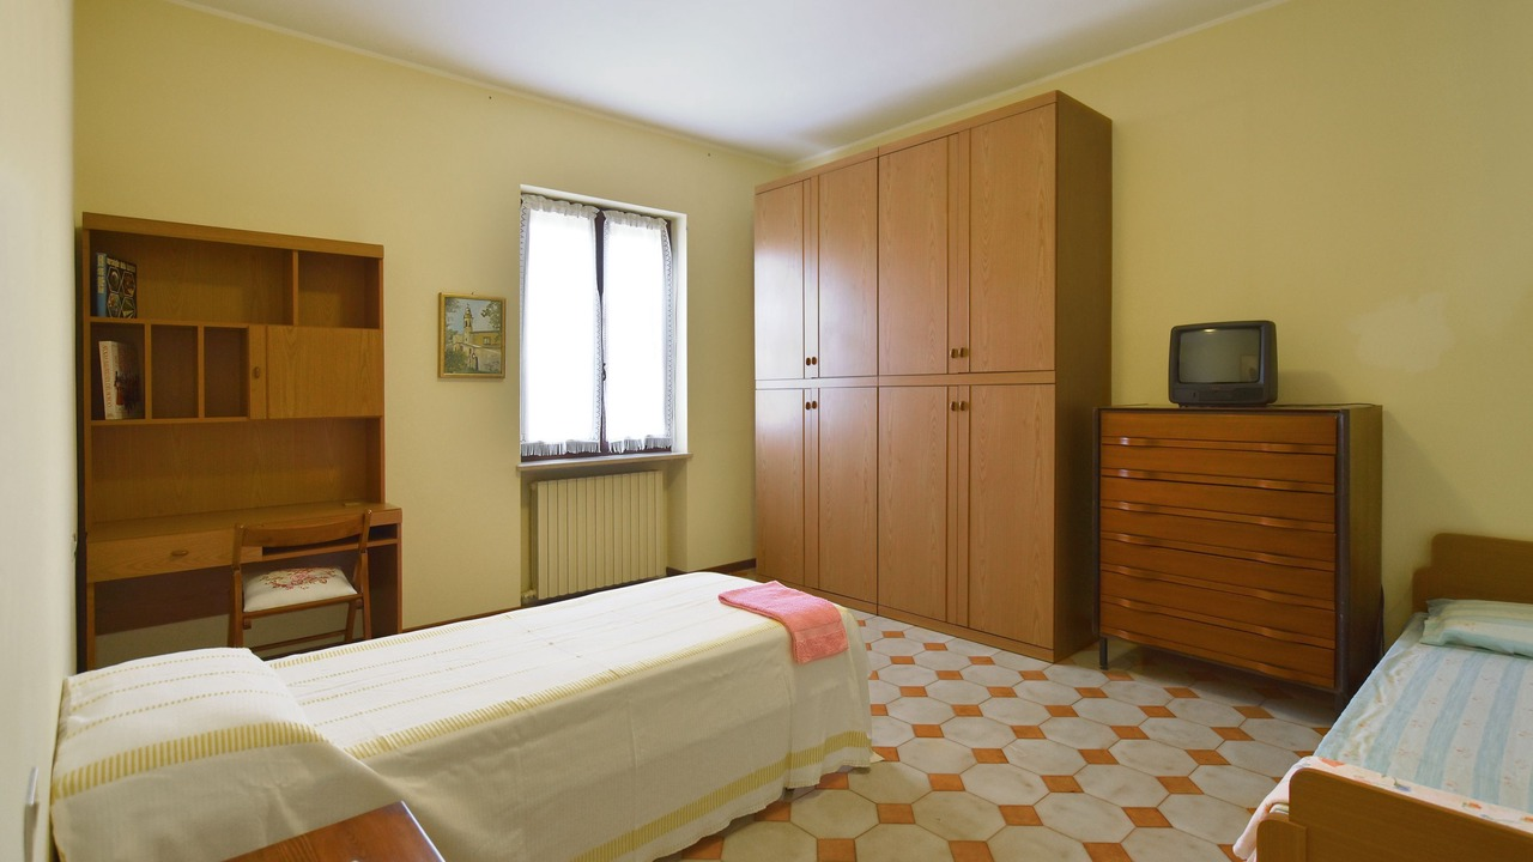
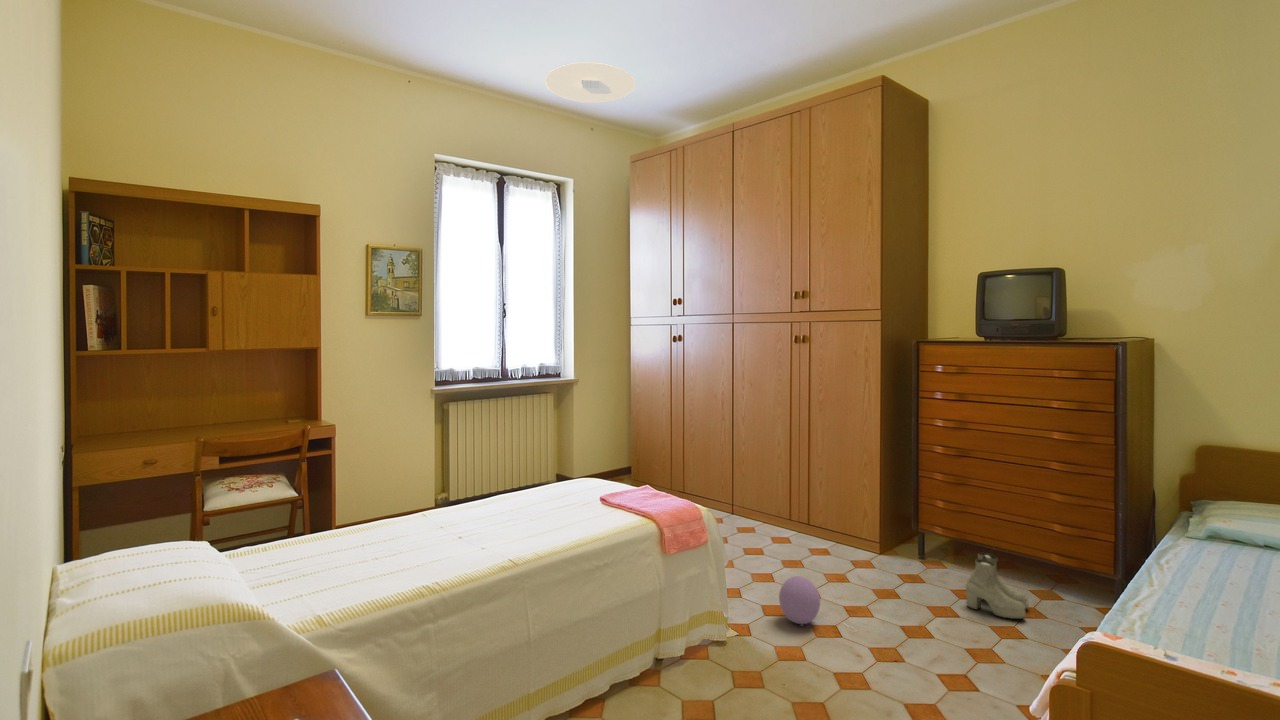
+ ceiling light [544,61,637,104]
+ ball [778,575,821,627]
+ boots [964,552,1030,620]
